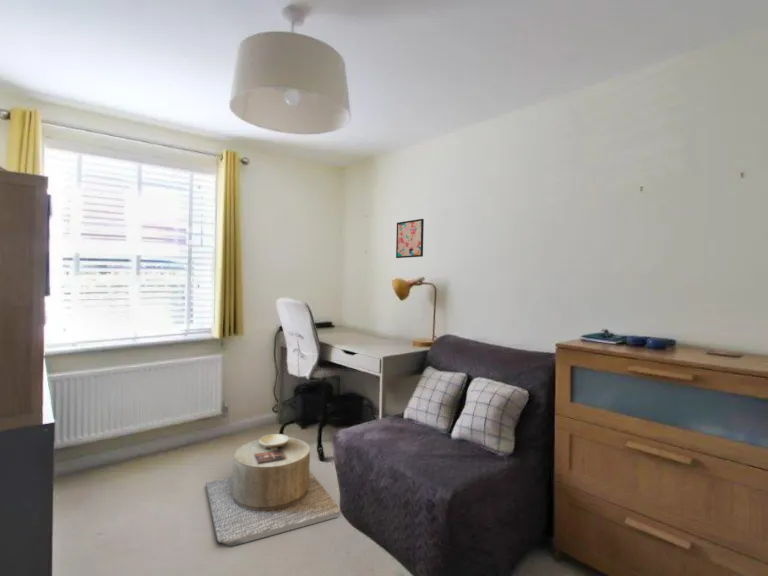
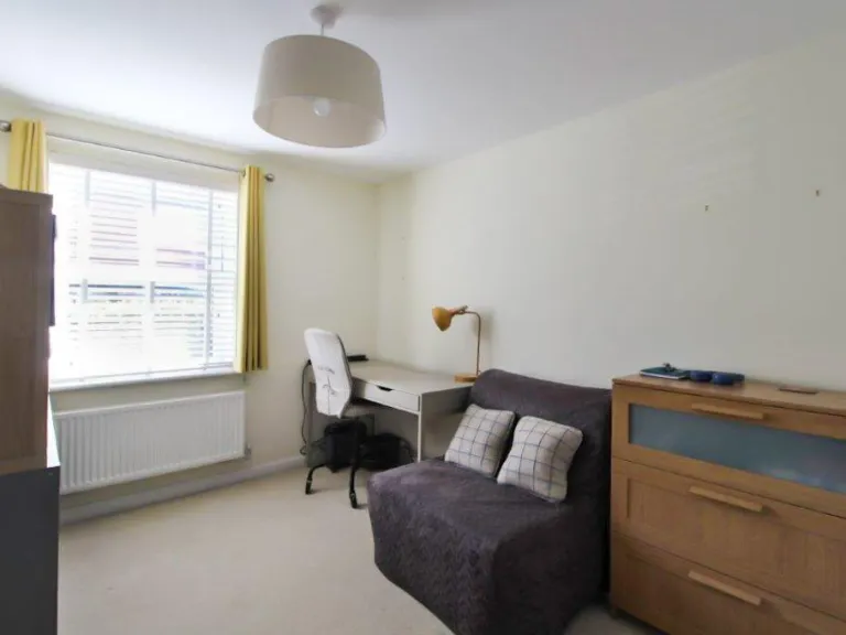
- wall art [395,218,425,259]
- side table [205,433,342,547]
